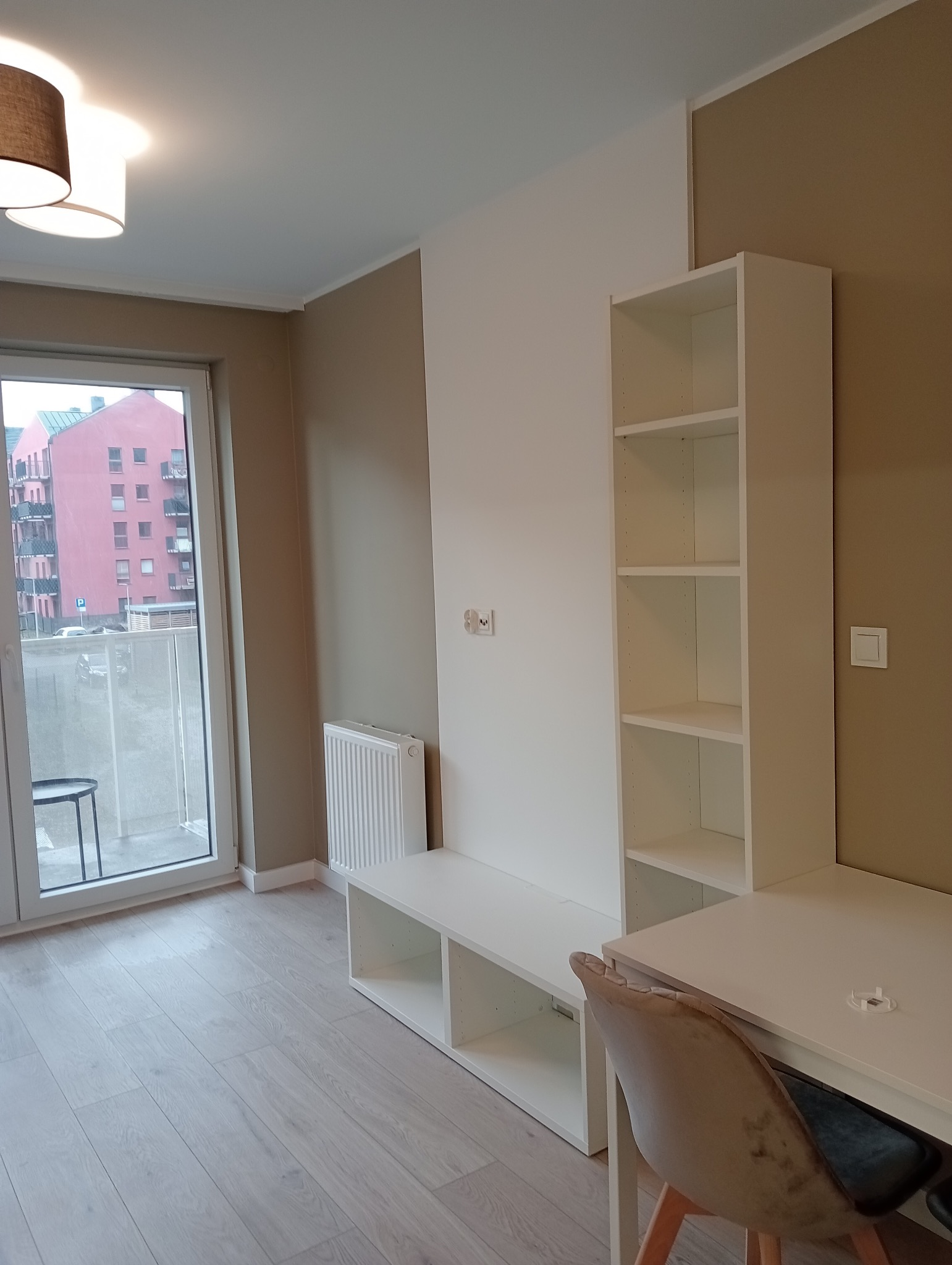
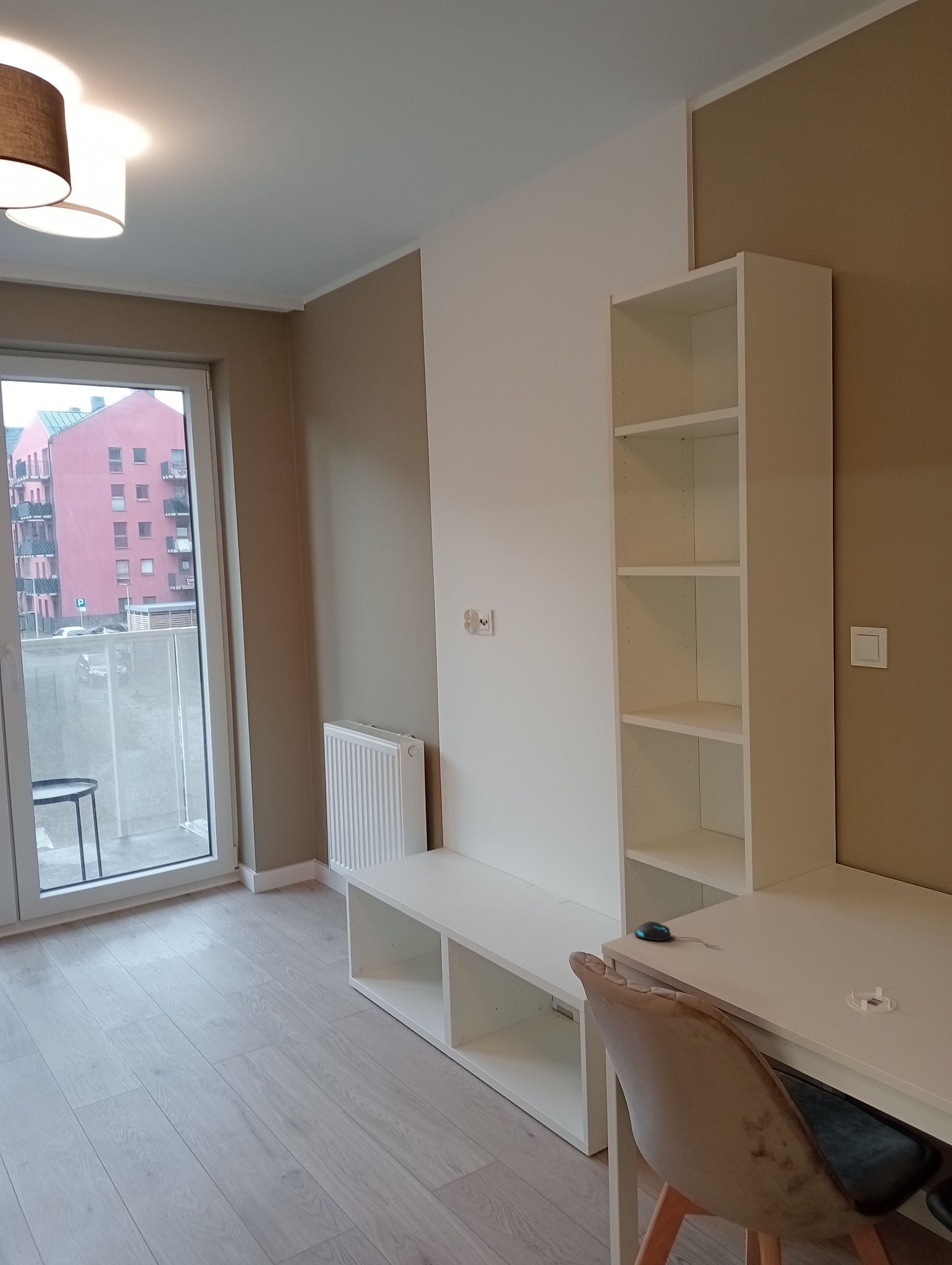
+ mouse [633,921,719,948]
